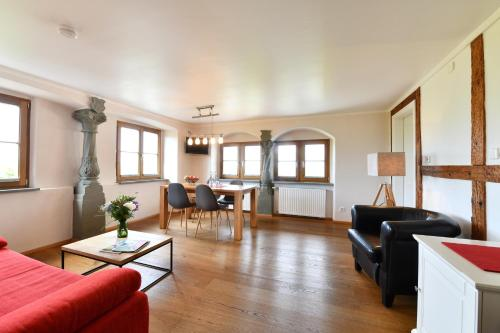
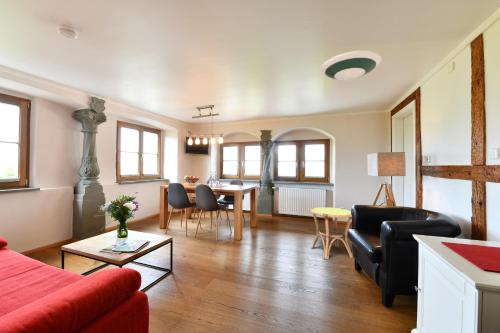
+ side table [310,206,354,260]
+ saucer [320,50,382,82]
